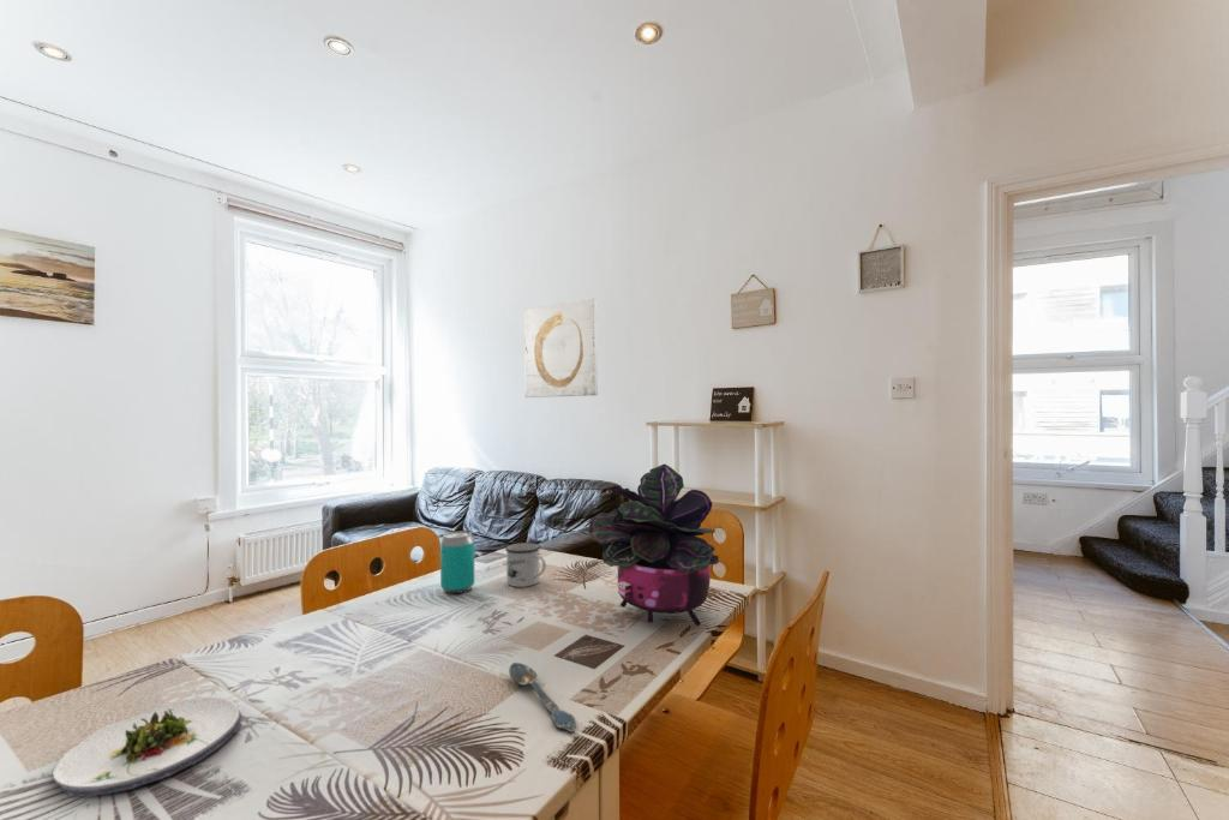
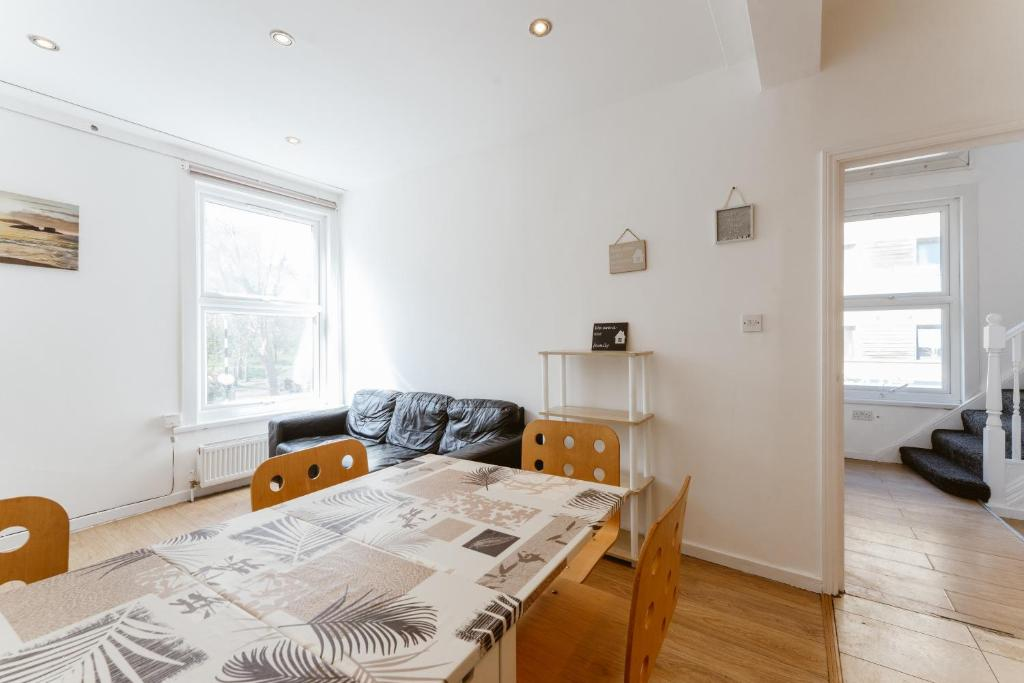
- spoon [508,662,576,734]
- beverage can [439,529,475,594]
- potted plant [587,463,720,627]
- wall art [523,297,599,399]
- salad plate [52,696,244,798]
- mug [504,541,547,588]
